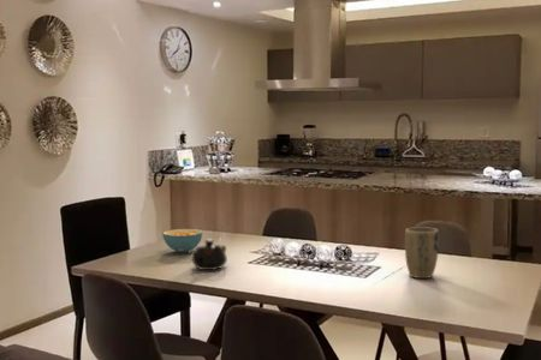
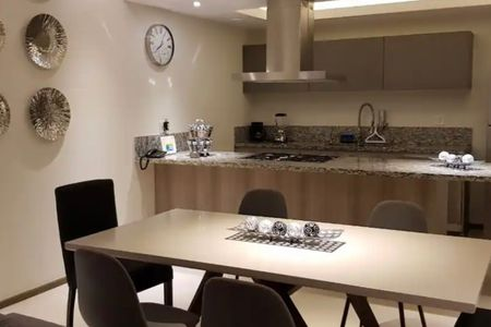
- teapot [190,238,228,271]
- plant pot [404,226,440,280]
- cereal bowl [161,228,204,253]
